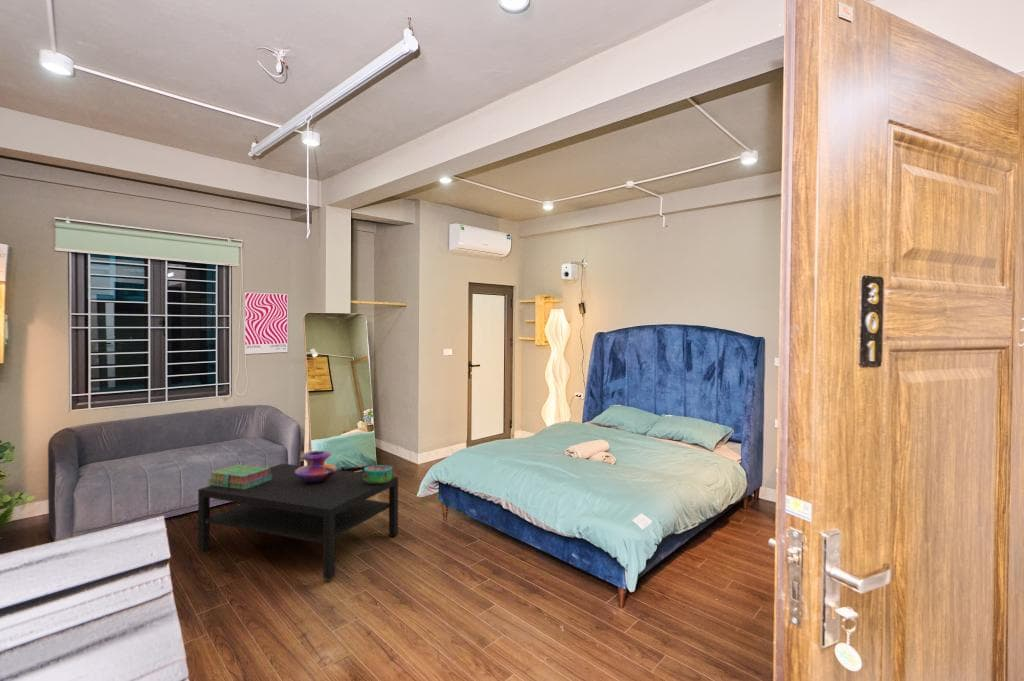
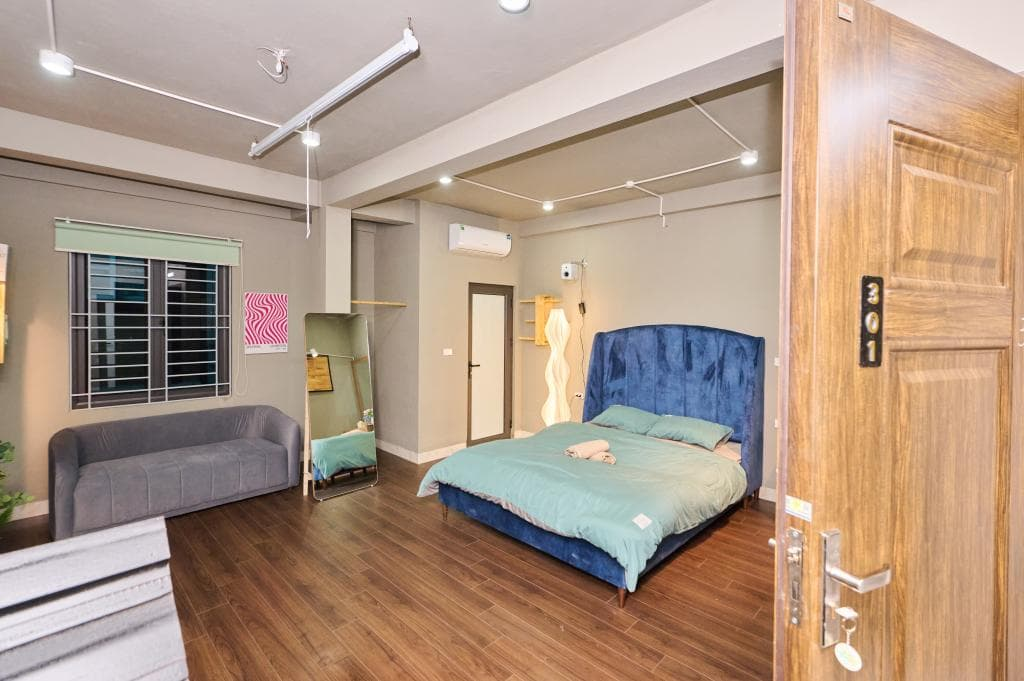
- stack of books [207,464,273,490]
- decorative bowl [363,464,393,484]
- coffee table [197,463,399,580]
- decorative vase [295,450,338,483]
